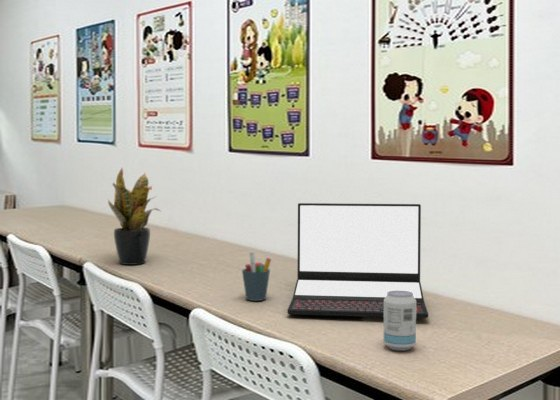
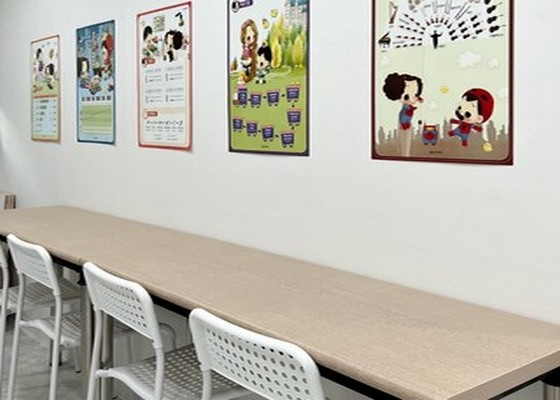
- beverage can [383,290,417,352]
- pen holder [241,251,272,302]
- potted plant [107,167,161,266]
- laptop [287,202,429,319]
